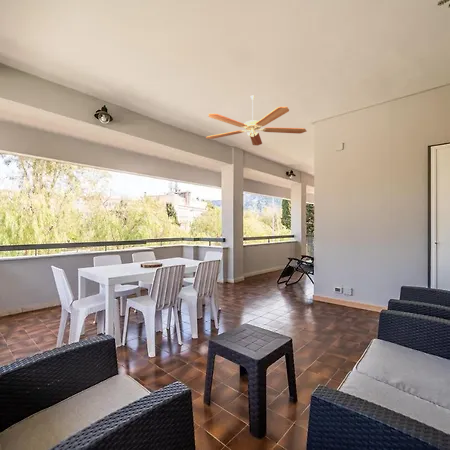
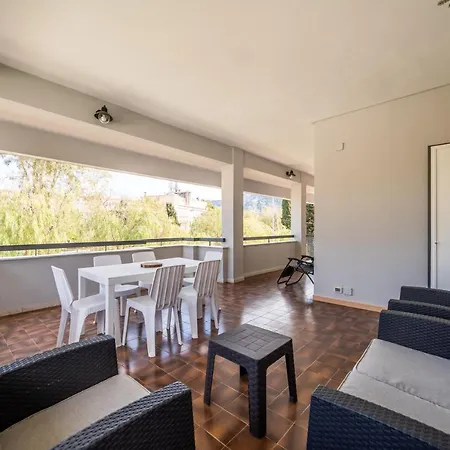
- ceiling fan [205,95,308,147]
